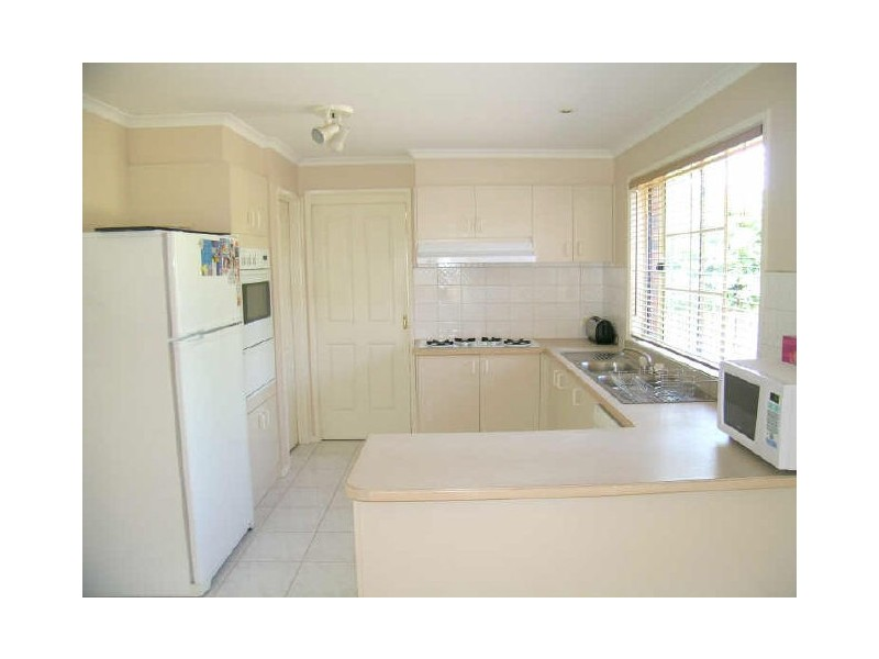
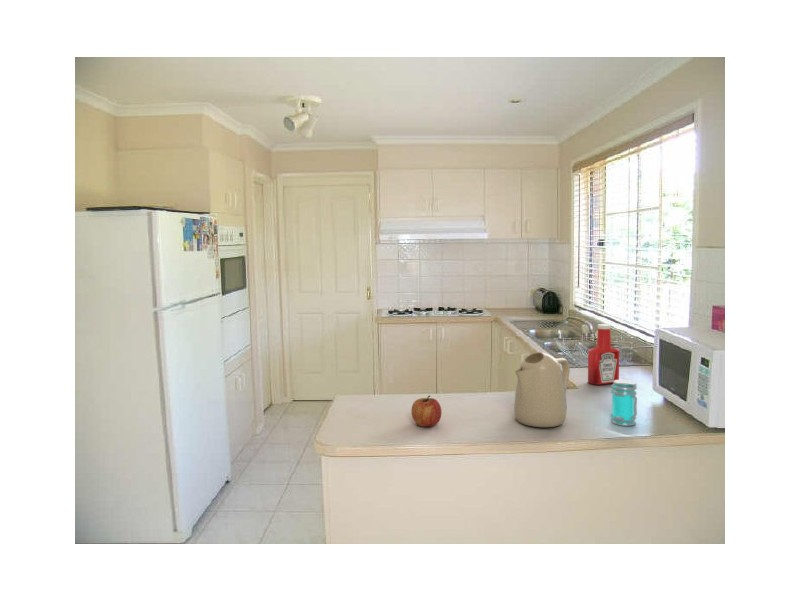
+ soap bottle [587,323,620,386]
+ apple [410,394,443,428]
+ kettle [513,351,571,428]
+ jar [610,379,638,427]
